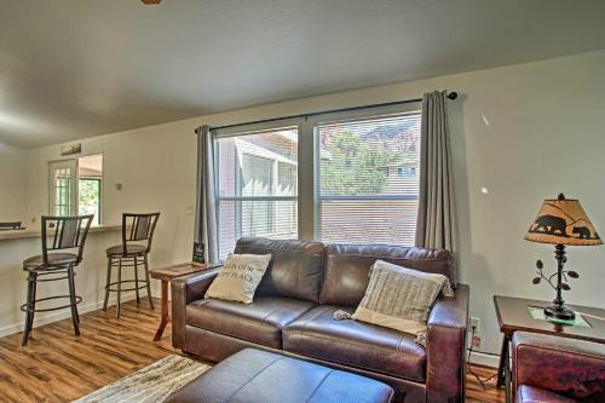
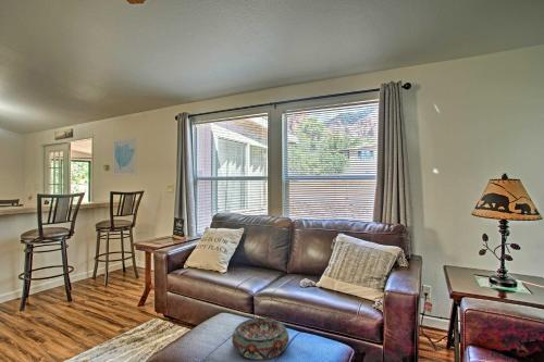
+ wall art [112,136,138,177]
+ decorative bowl [231,316,289,360]
